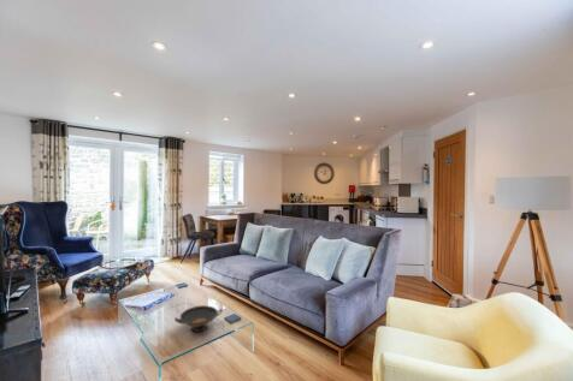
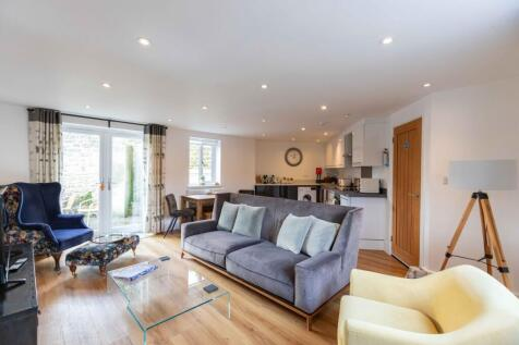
- decorative bowl [173,304,224,333]
